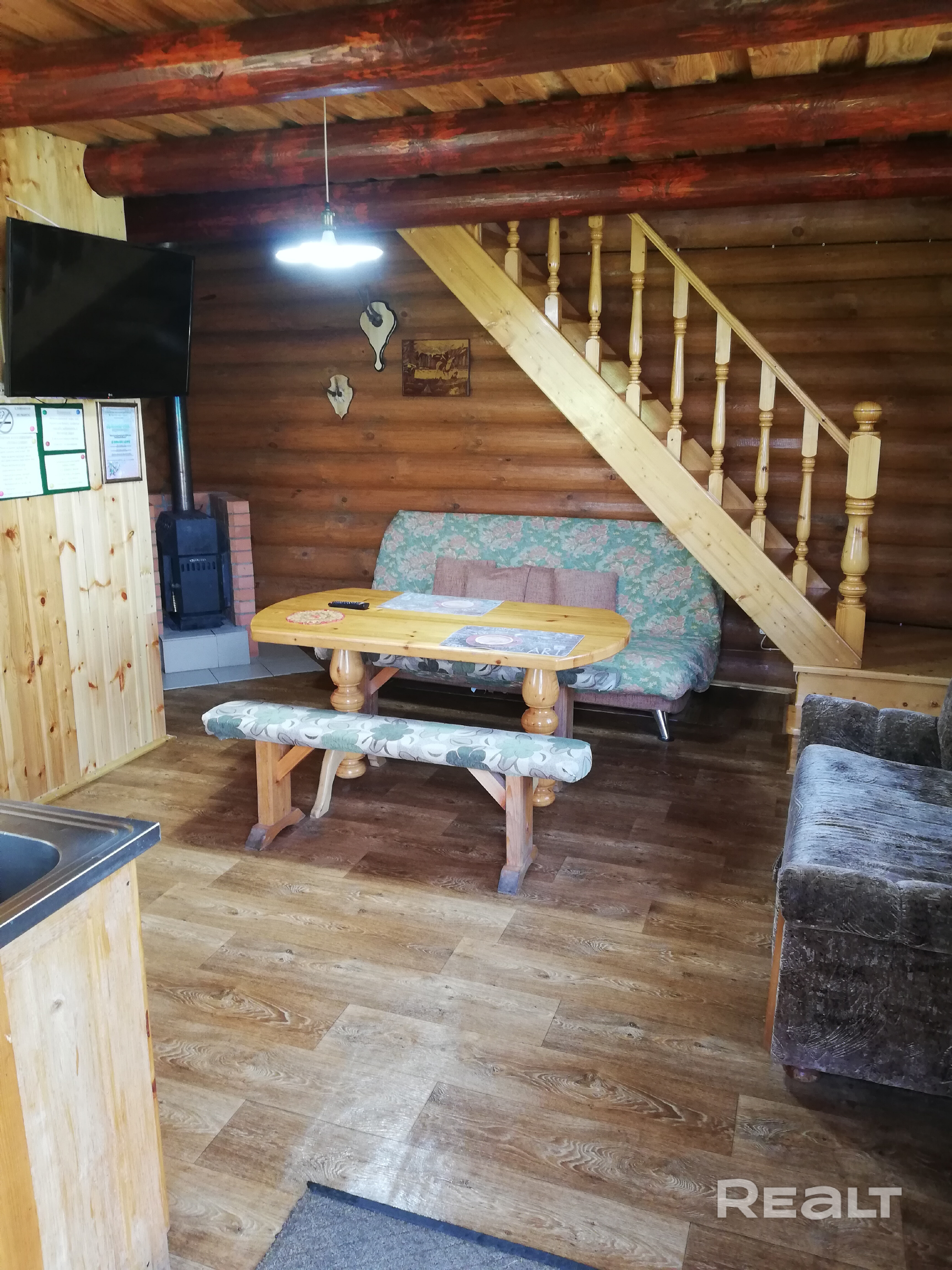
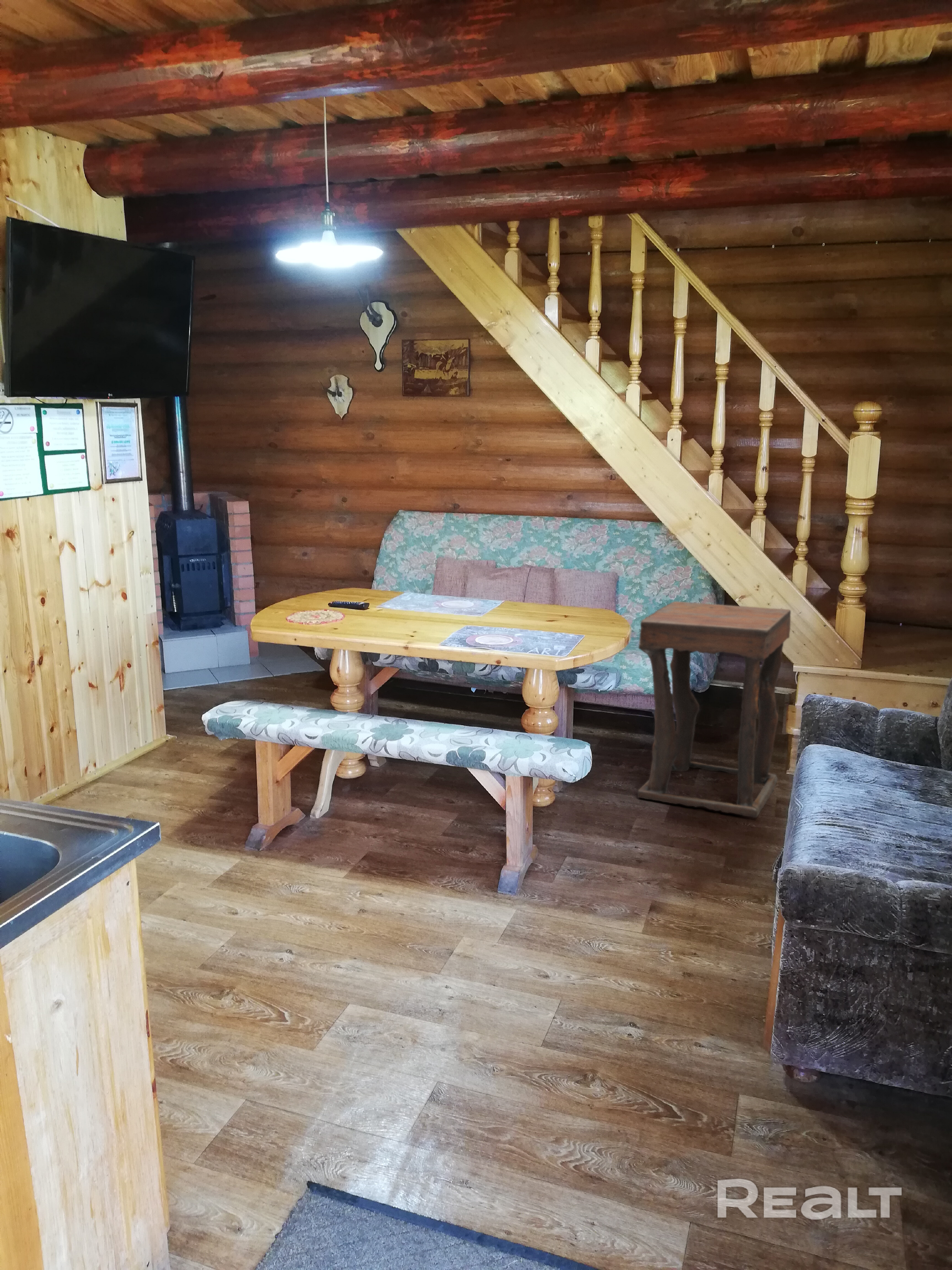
+ side table [637,601,791,818]
